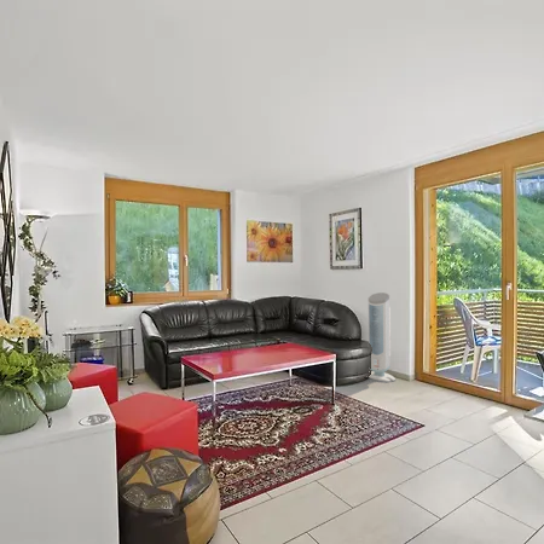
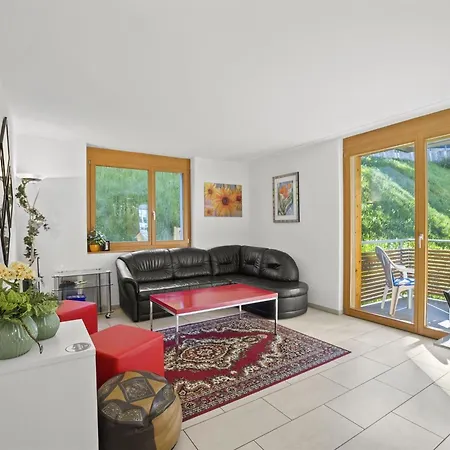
- air purifier [368,291,397,383]
